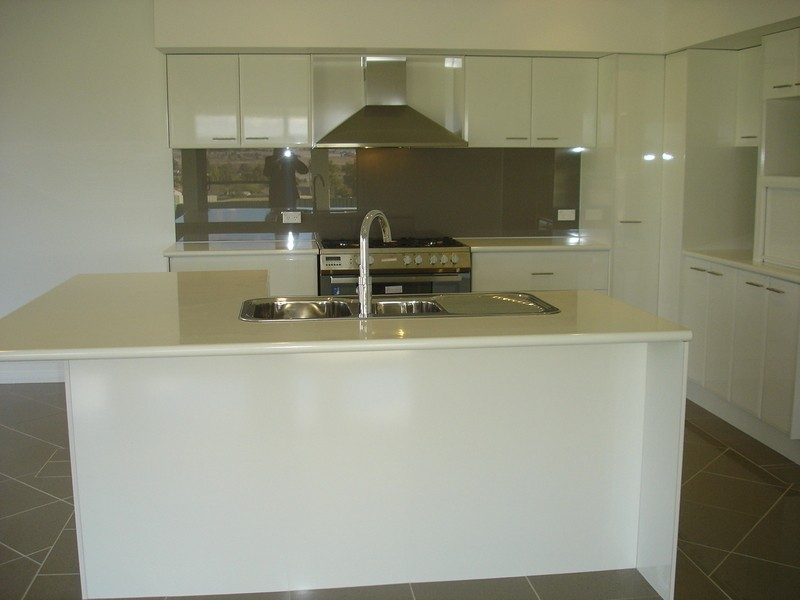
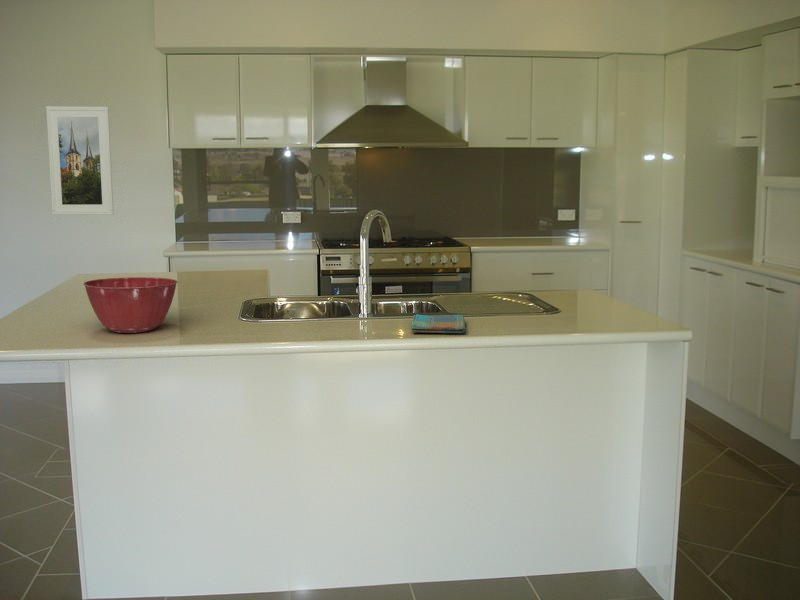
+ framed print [45,105,115,216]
+ mixing bowl [82,276,179,334]
+ dish towel [411,313,466,334]
